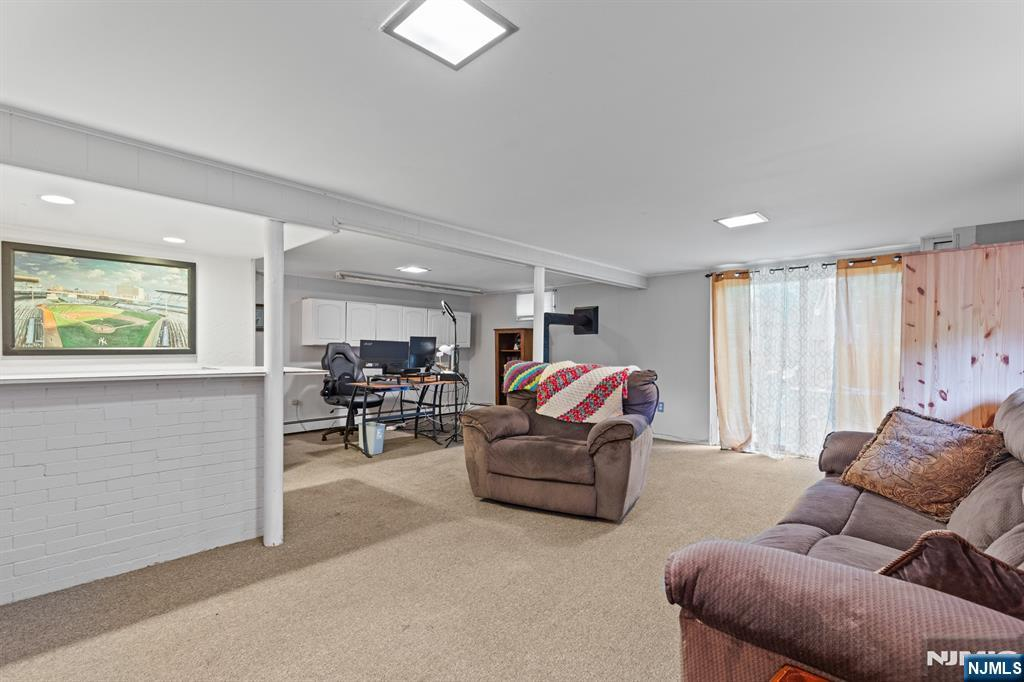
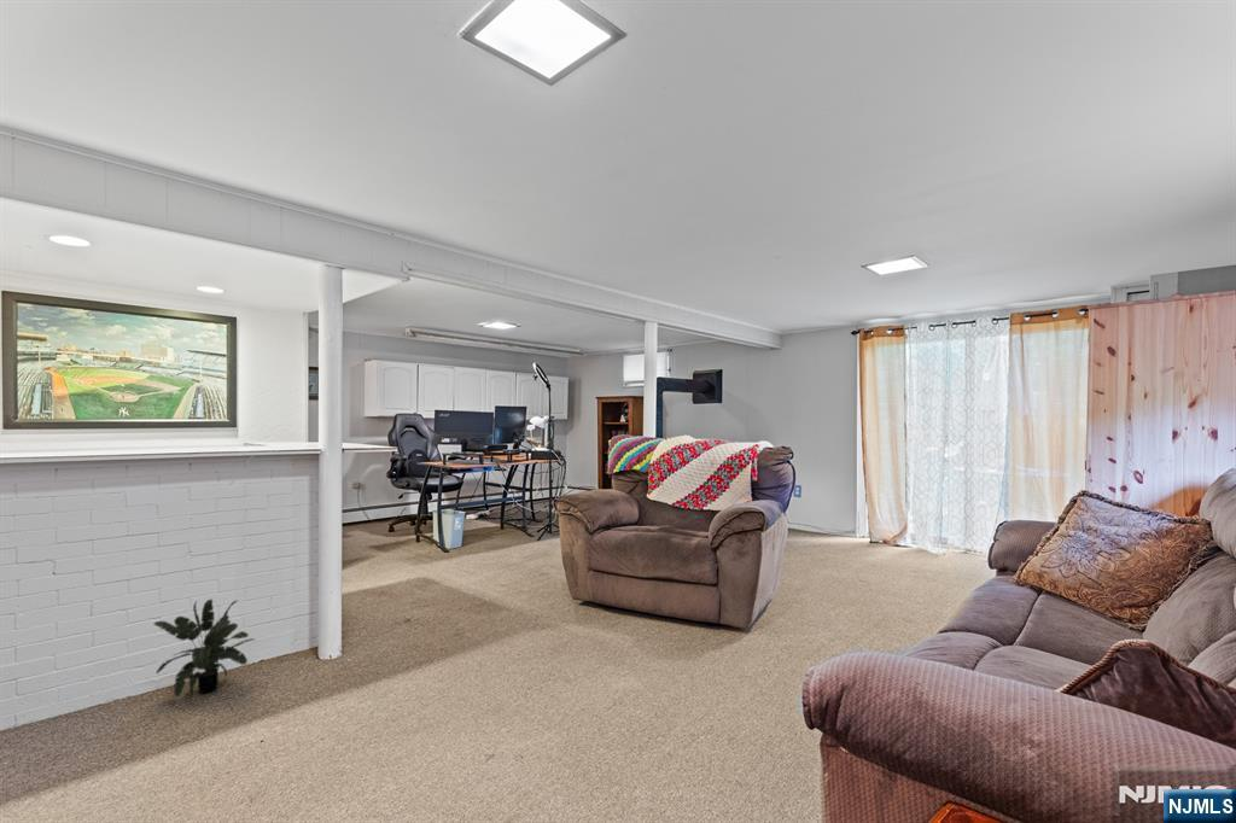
+ potted plant [152,599,256,697]
